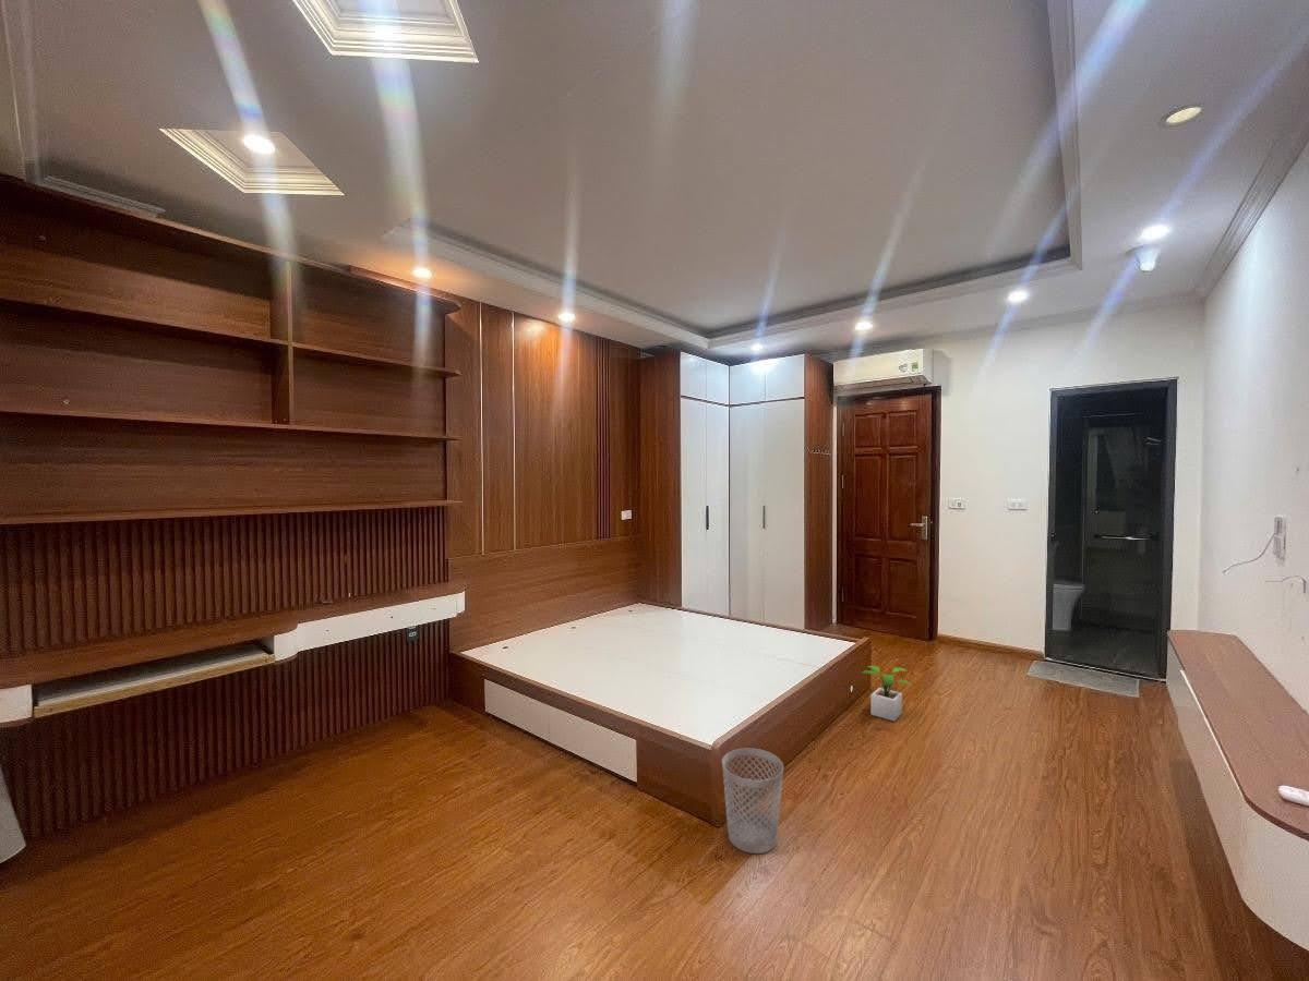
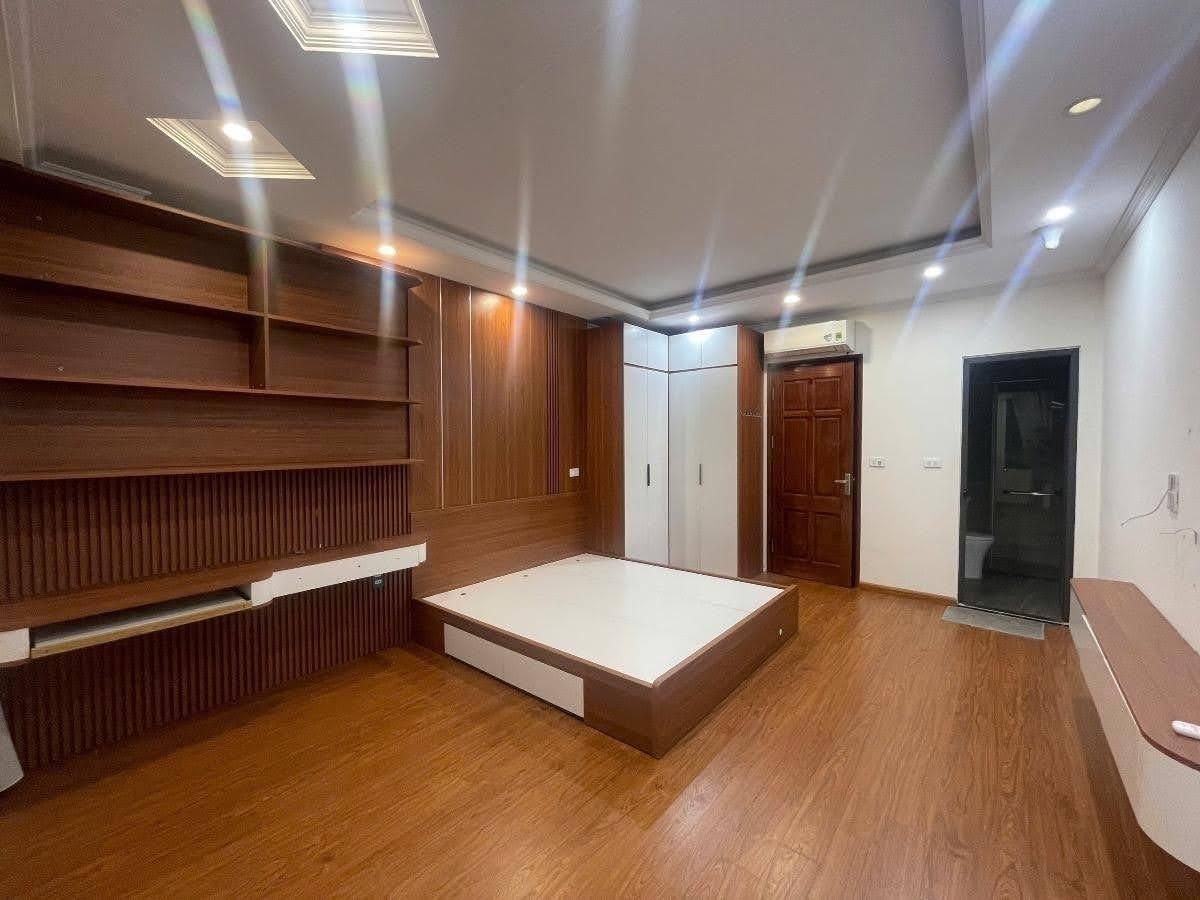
- wastebasket [721,747,784,855]
- potted plant [858,665,912,723]
